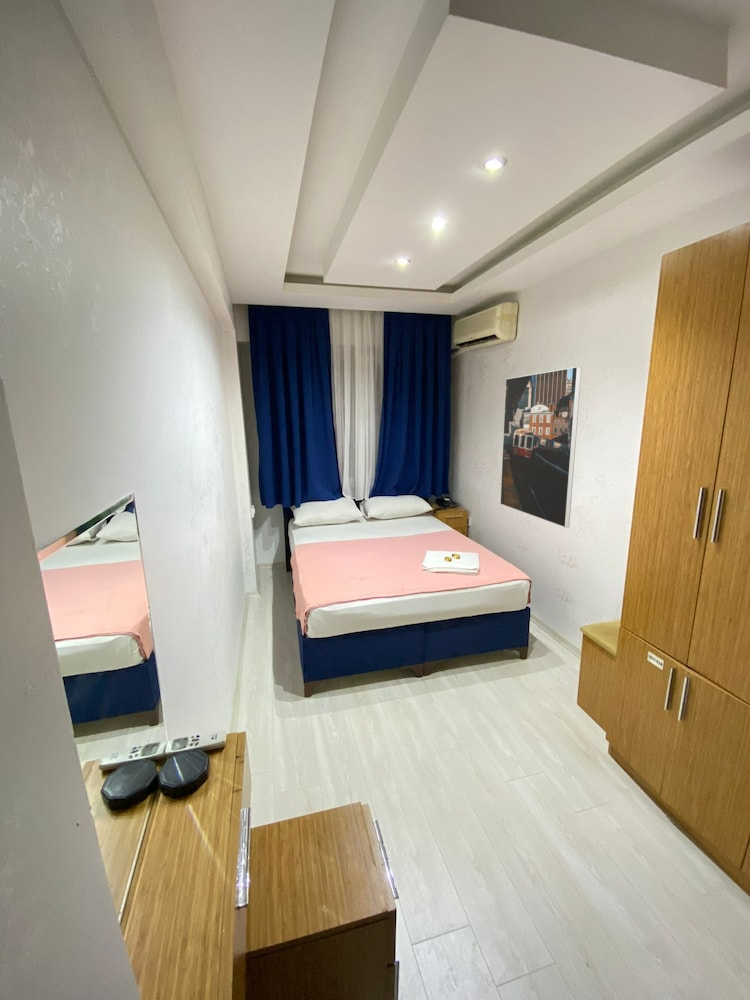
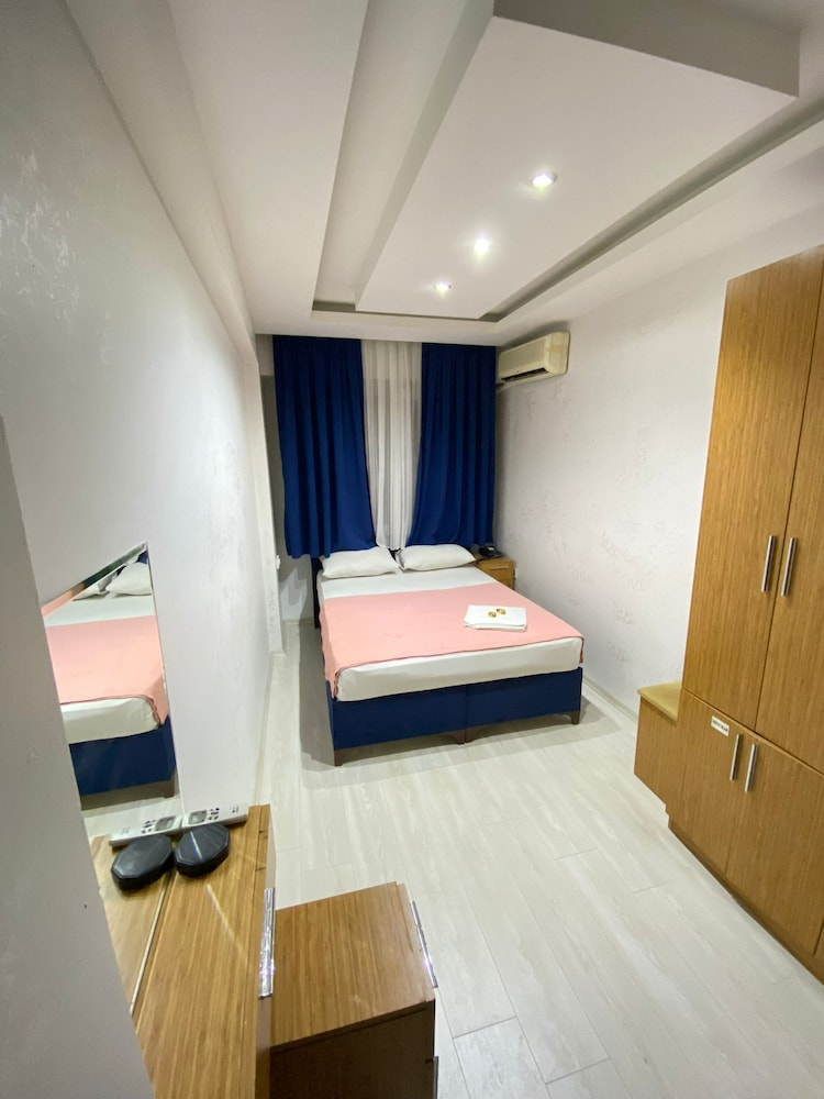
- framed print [499,366,583,529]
